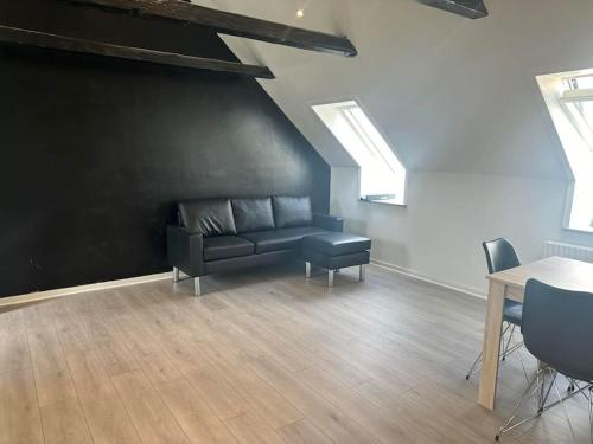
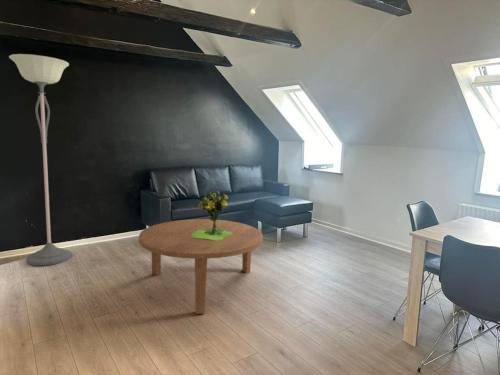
+ bouquet [191,190,233,241]
+ coffee table [138,218,264,315]
+ floor lamp [8,53,73,267]
